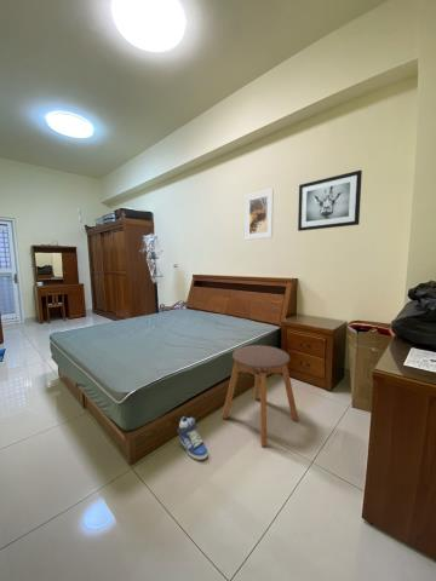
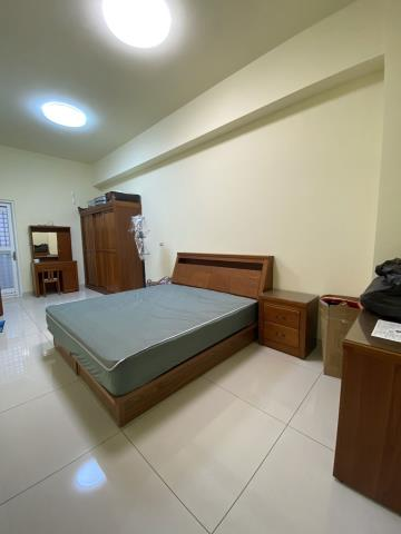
- wall art [297,169,363,232]
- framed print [243,188,275,241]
- stool [222,344,300,448]
- sneaker [176,415,210,461]
